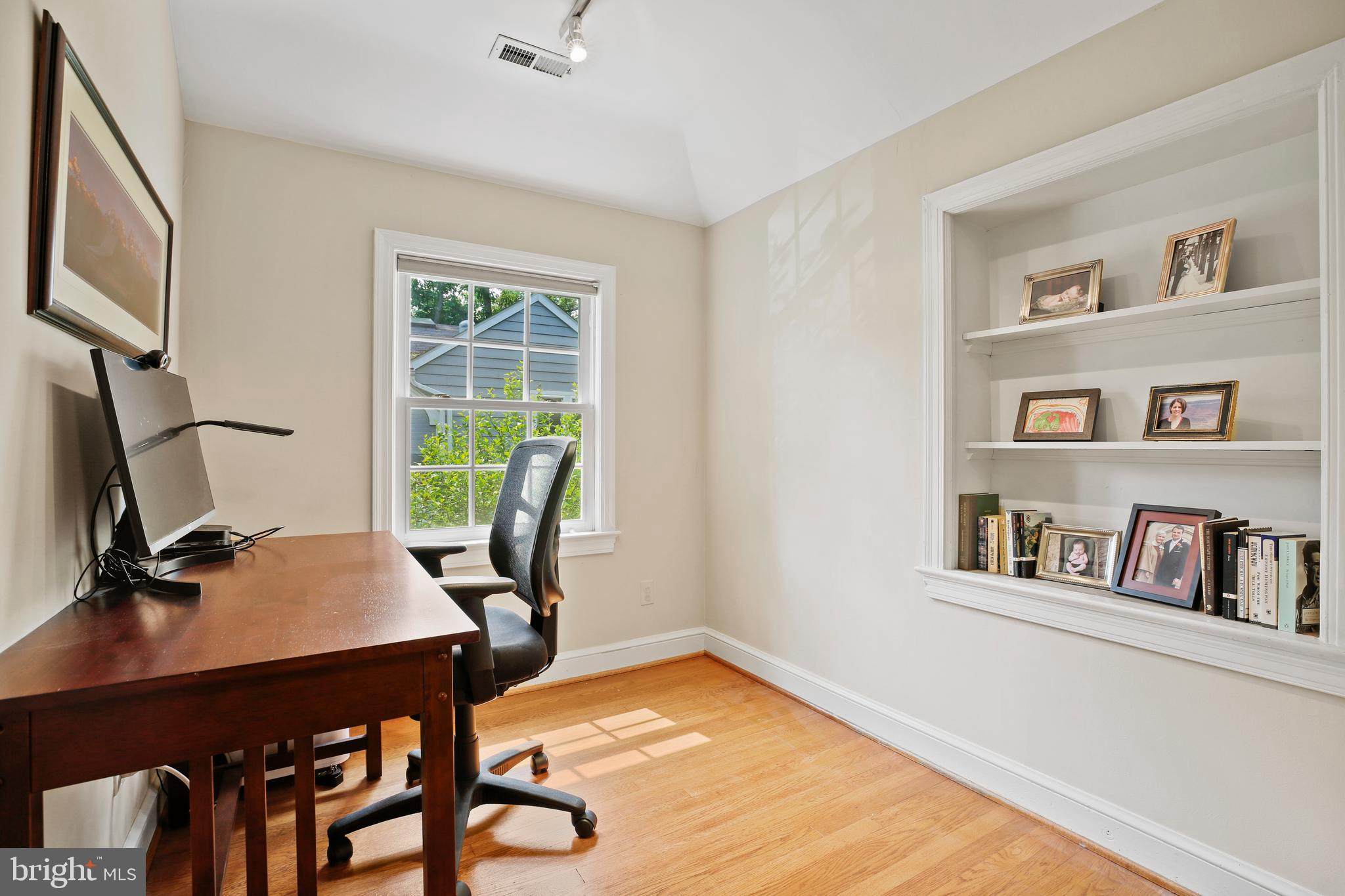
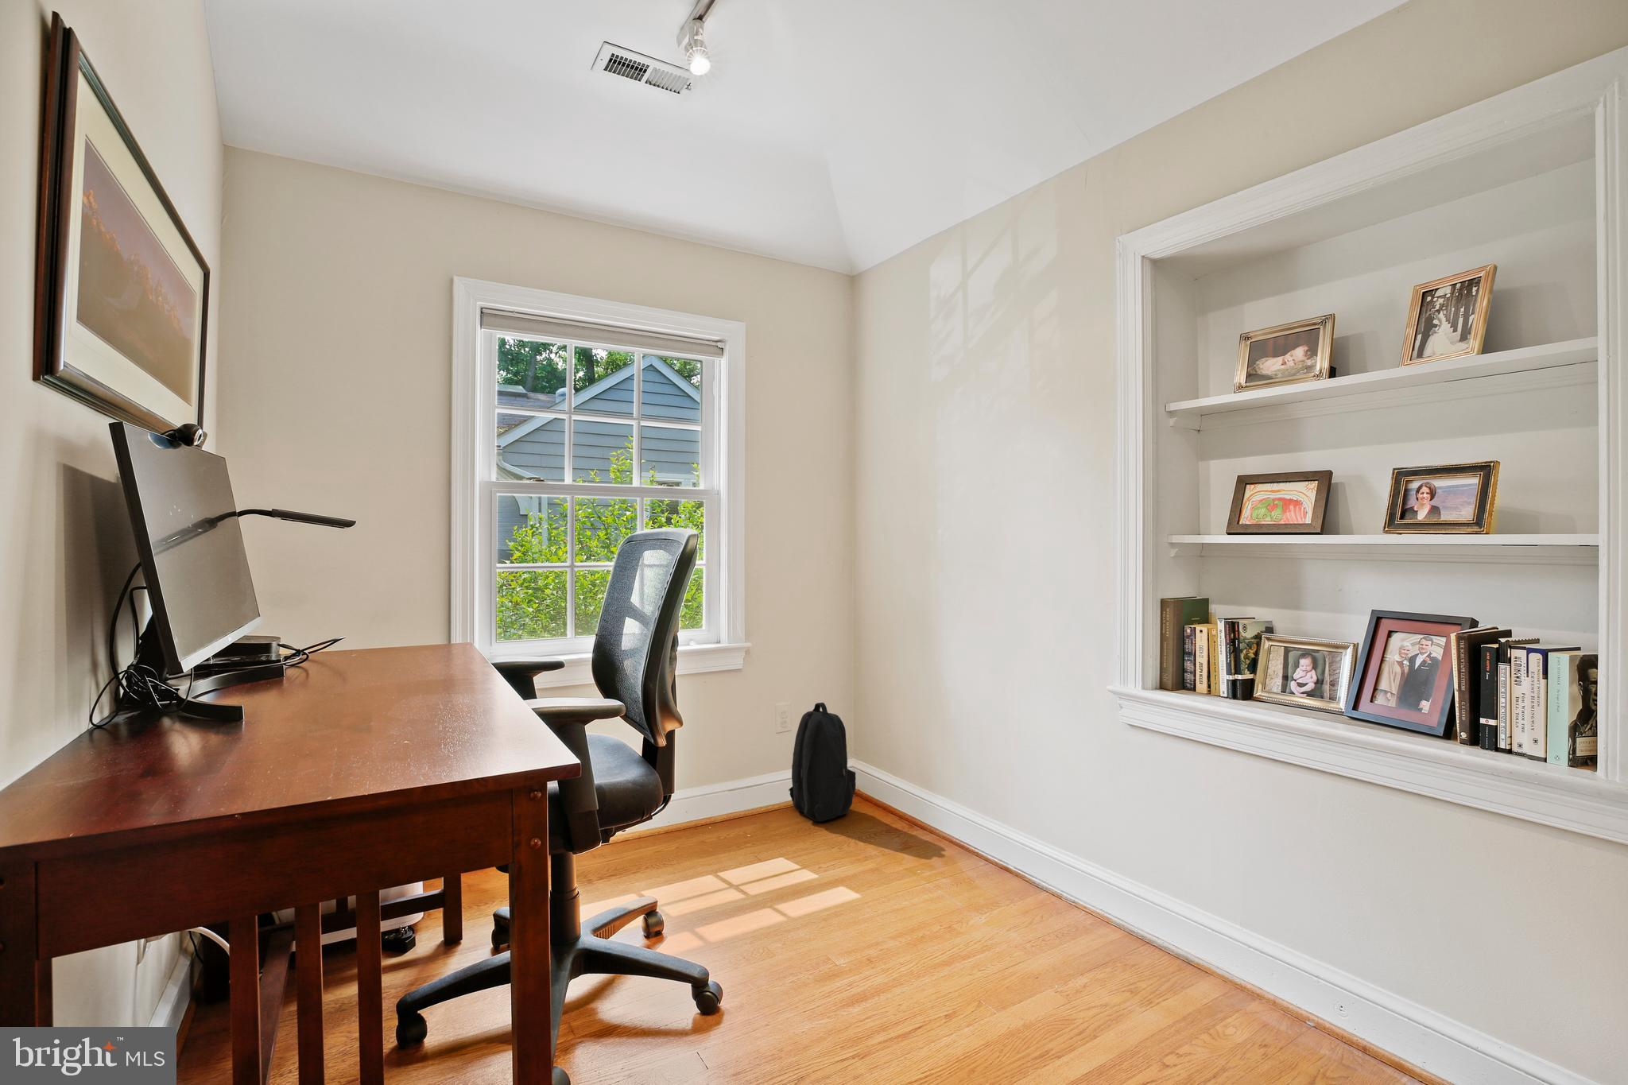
+ backpack [788,702,857,822]
